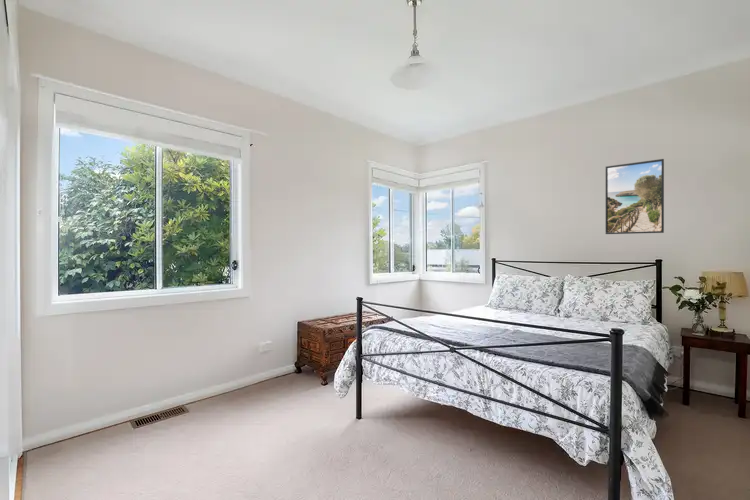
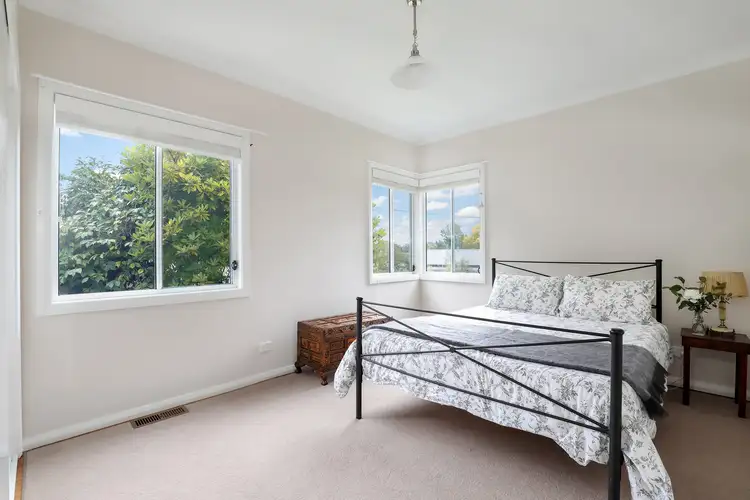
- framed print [605,158,665,235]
